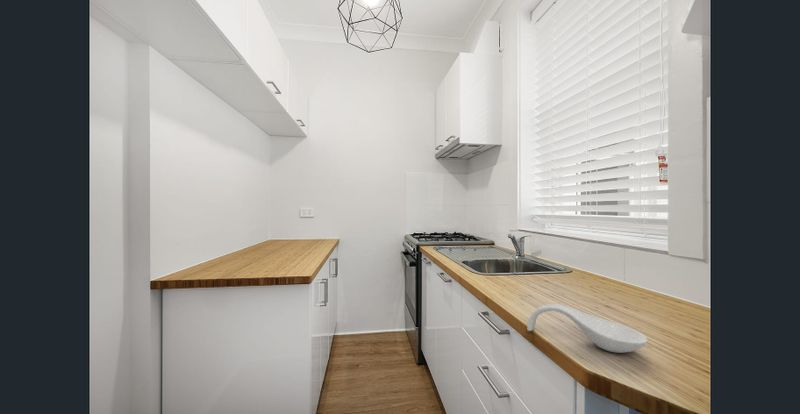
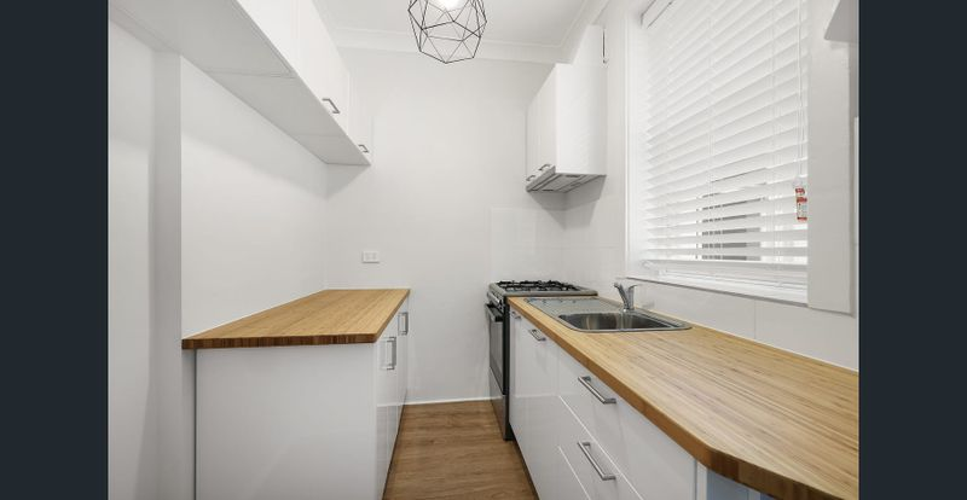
- spoon rest [526,303,648,354]
